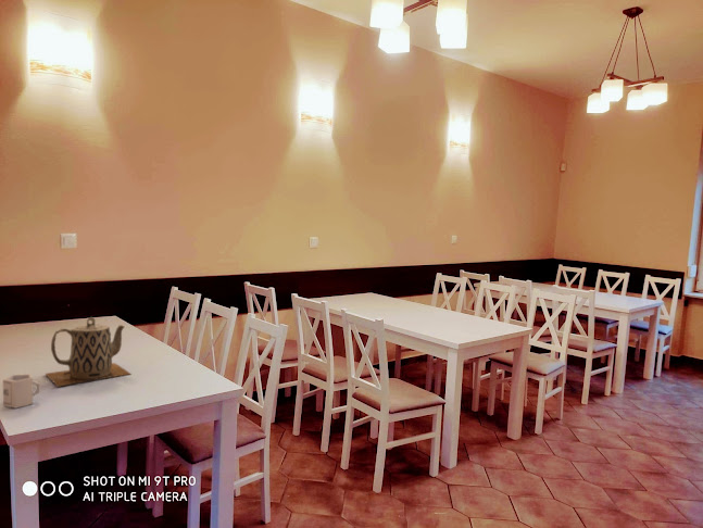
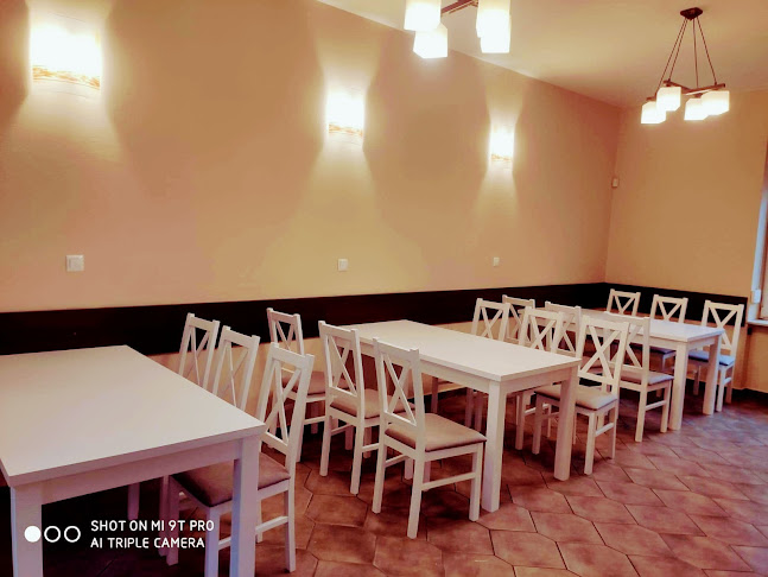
- cup [2,373,41,410]
- teapot [45,316,131,388]
